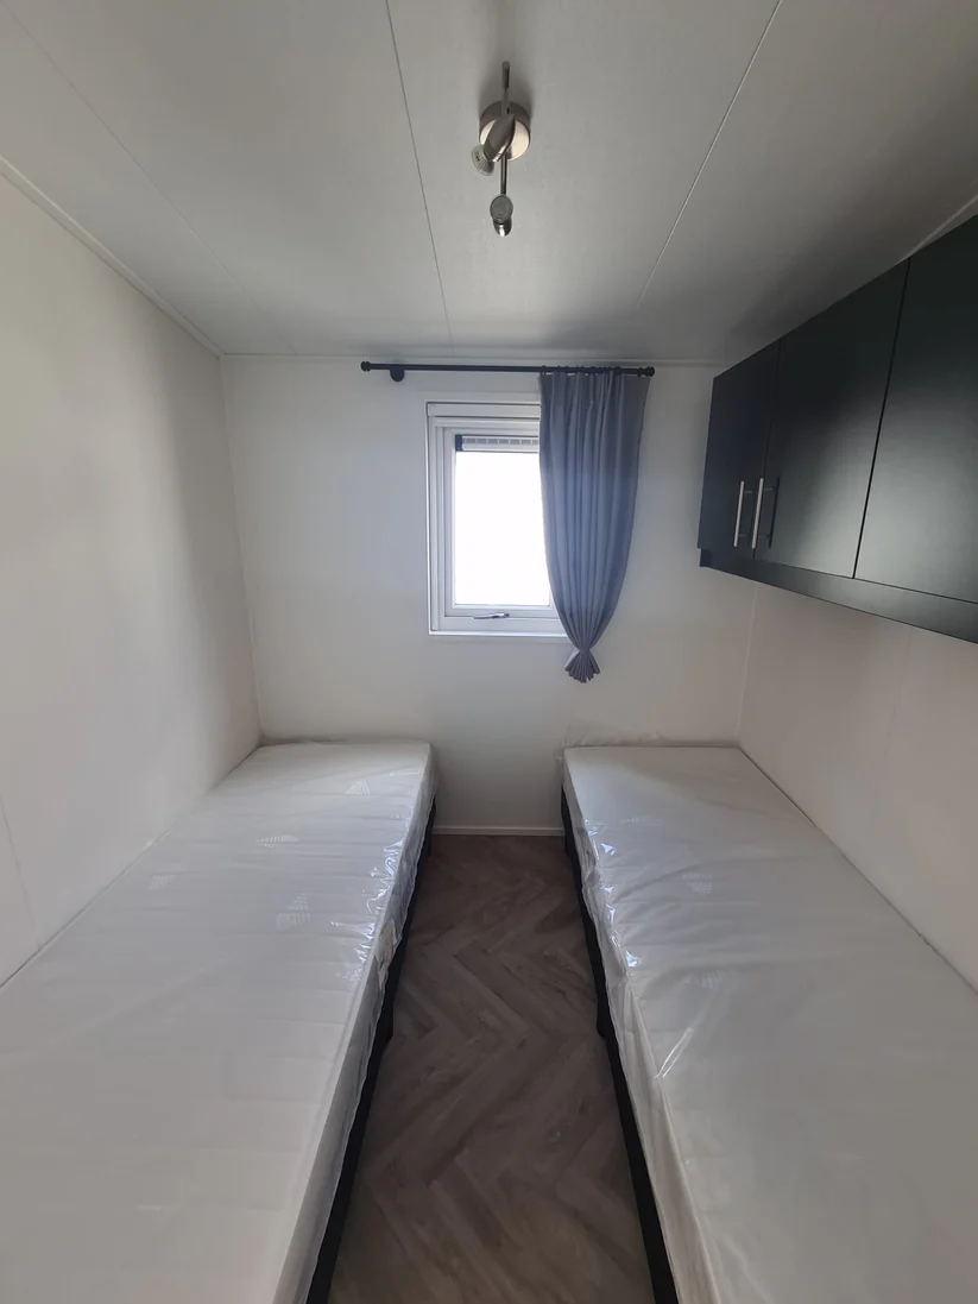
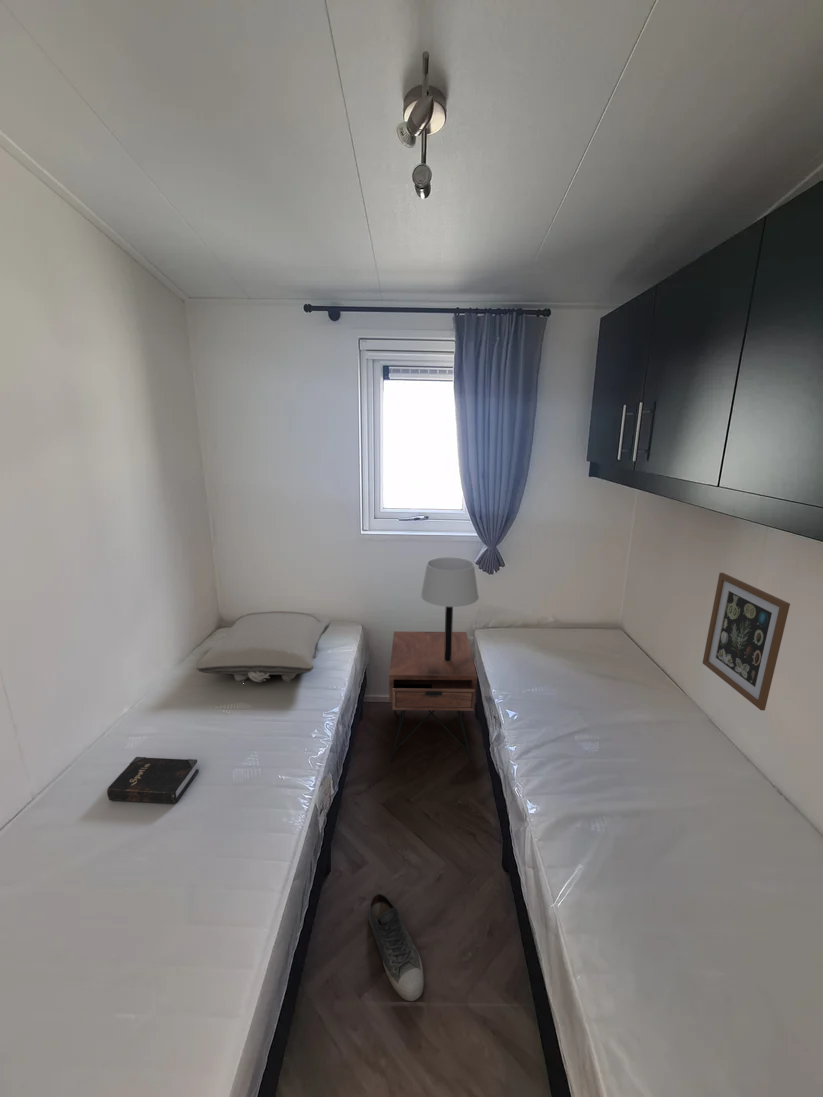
+ hardback book [106,756,200,805]
+ shoe [368,893,425,1002]
+ table lamp [420,556,480,662]
+ nightstand [388,631,478,762]
+ wall art [702,572,791,711]
+ pillow [196,610,332,683]
